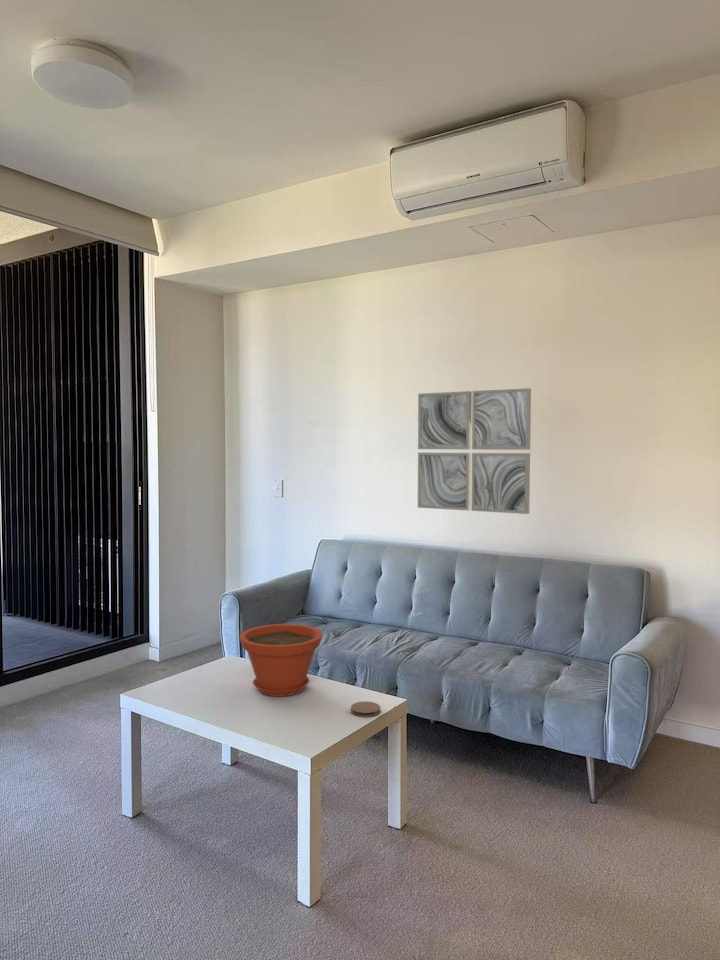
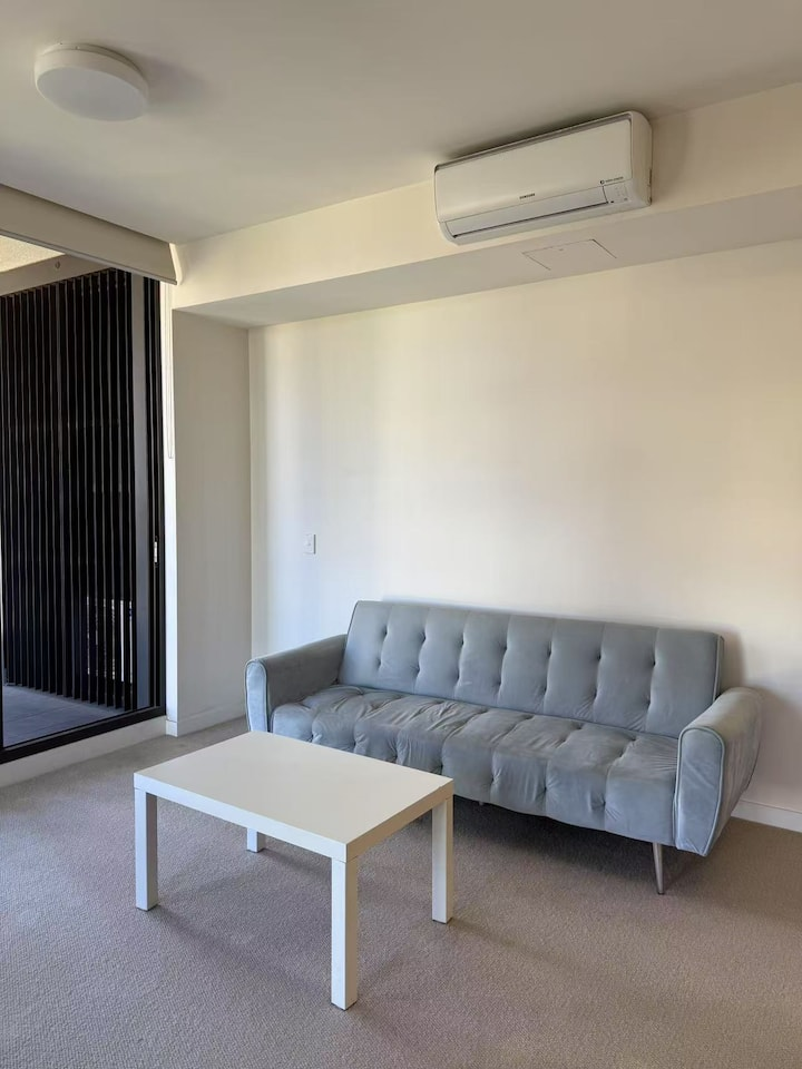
- coaster [350,700,381,718]
- plant pot [239,623,324,698]
- wall art [417,387,532,515]
